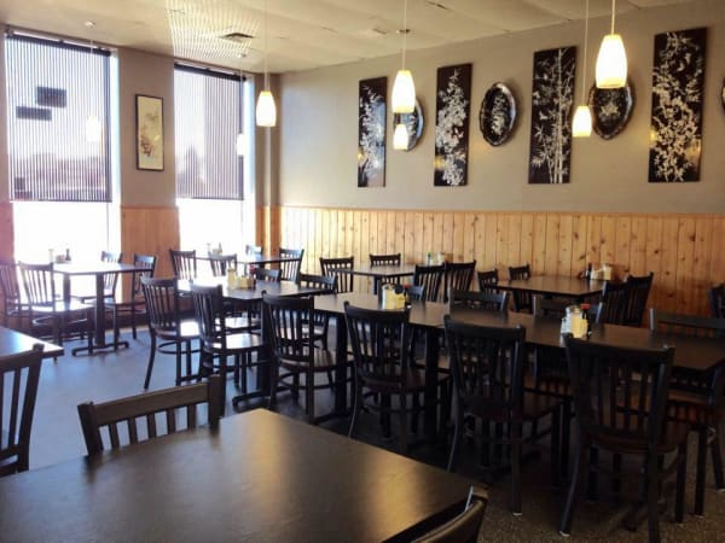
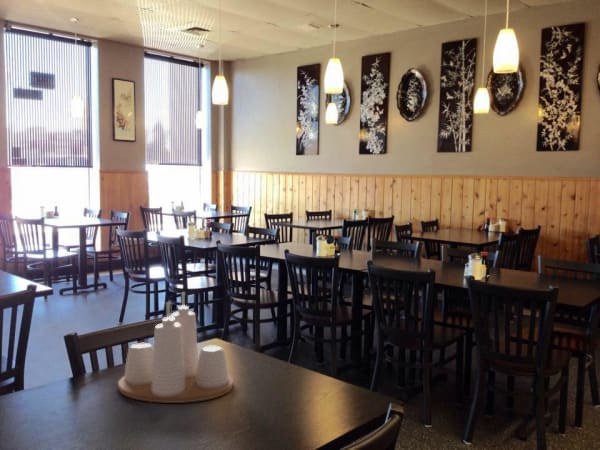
+ condiment set [117,291,234,404]
